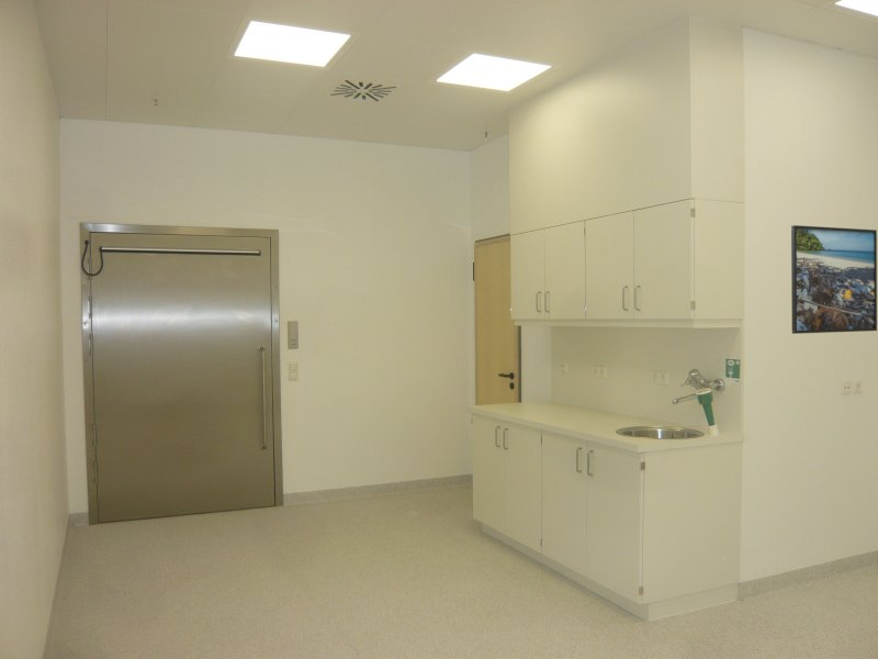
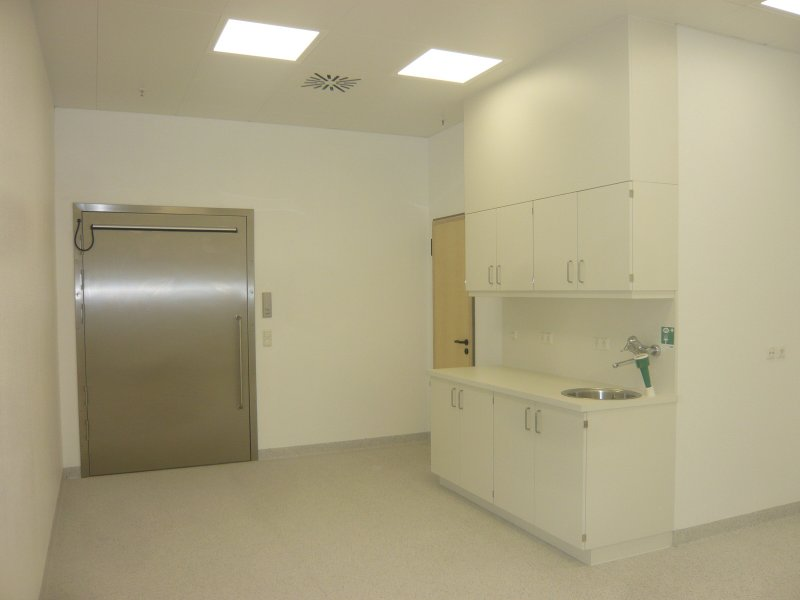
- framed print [790,224,878,335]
